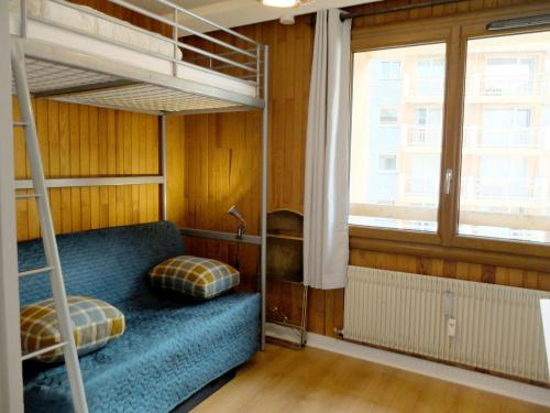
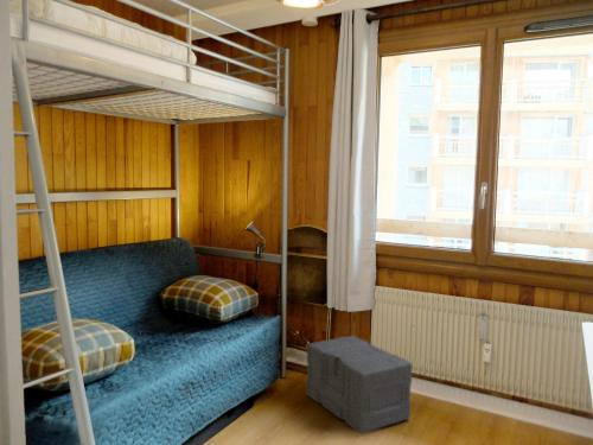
+ ottoman [305,335,413,434]
